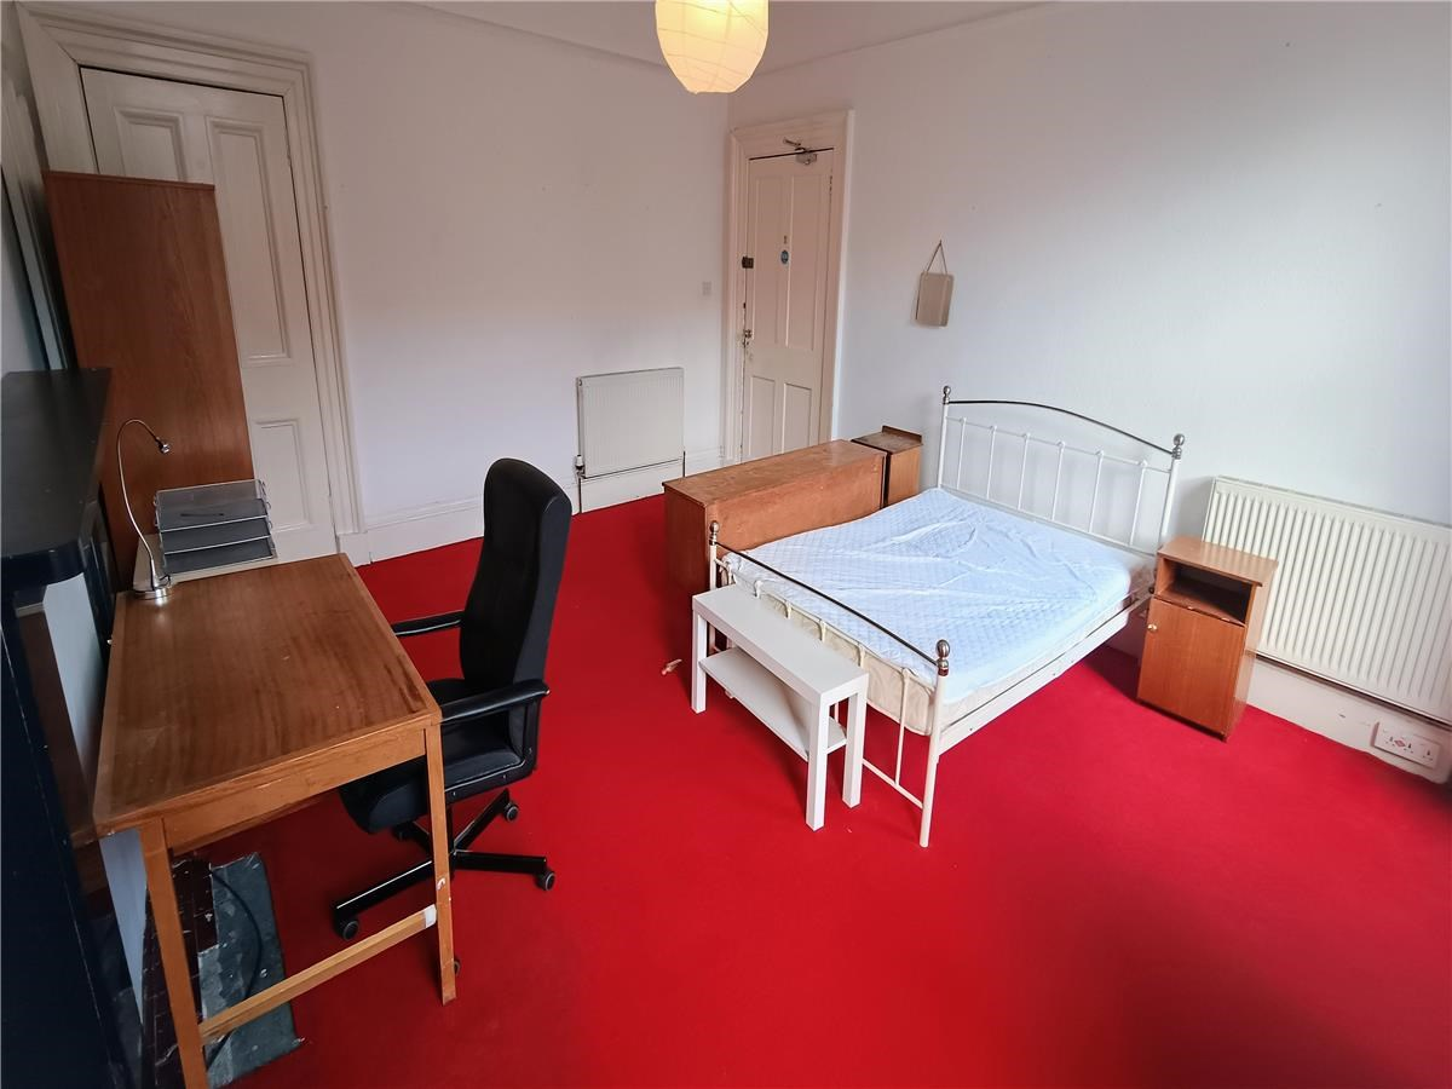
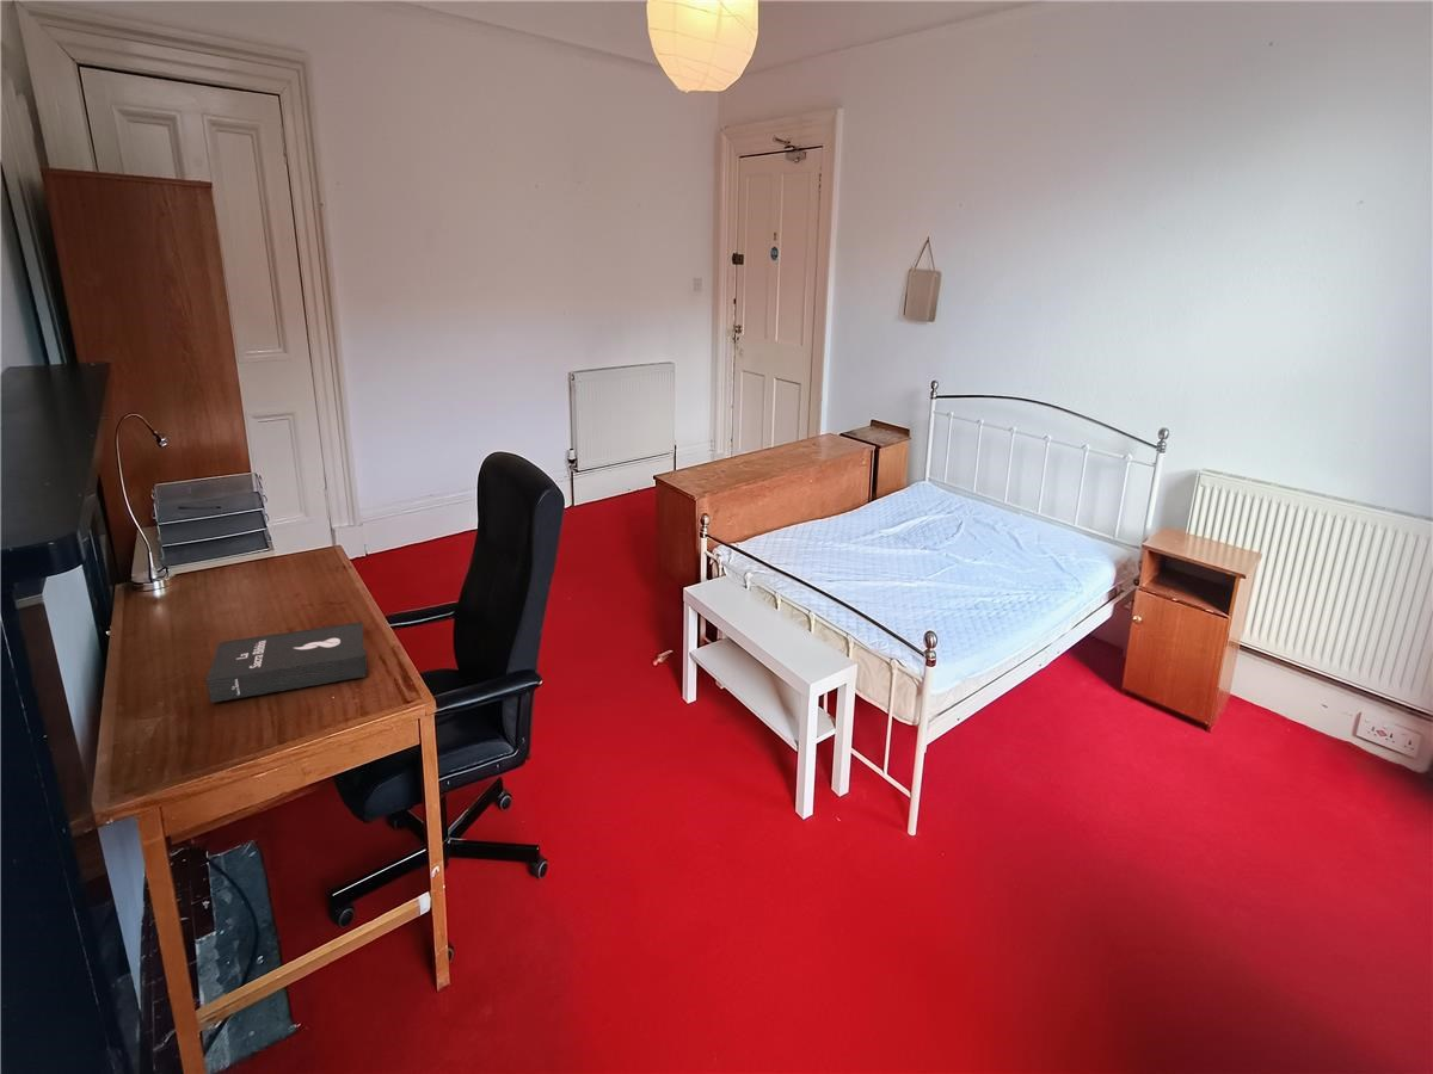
+ booklet [205,621,368,704]
